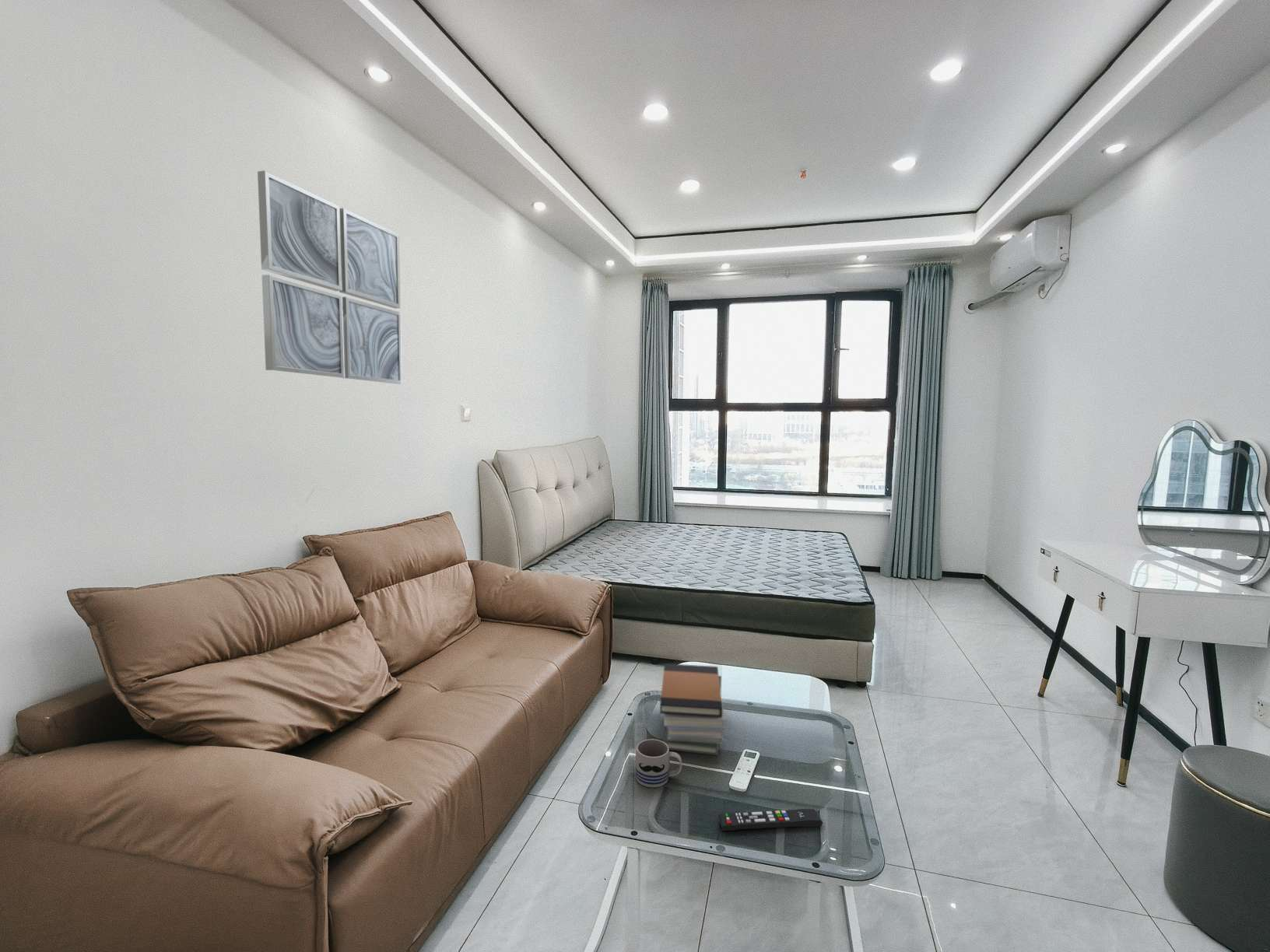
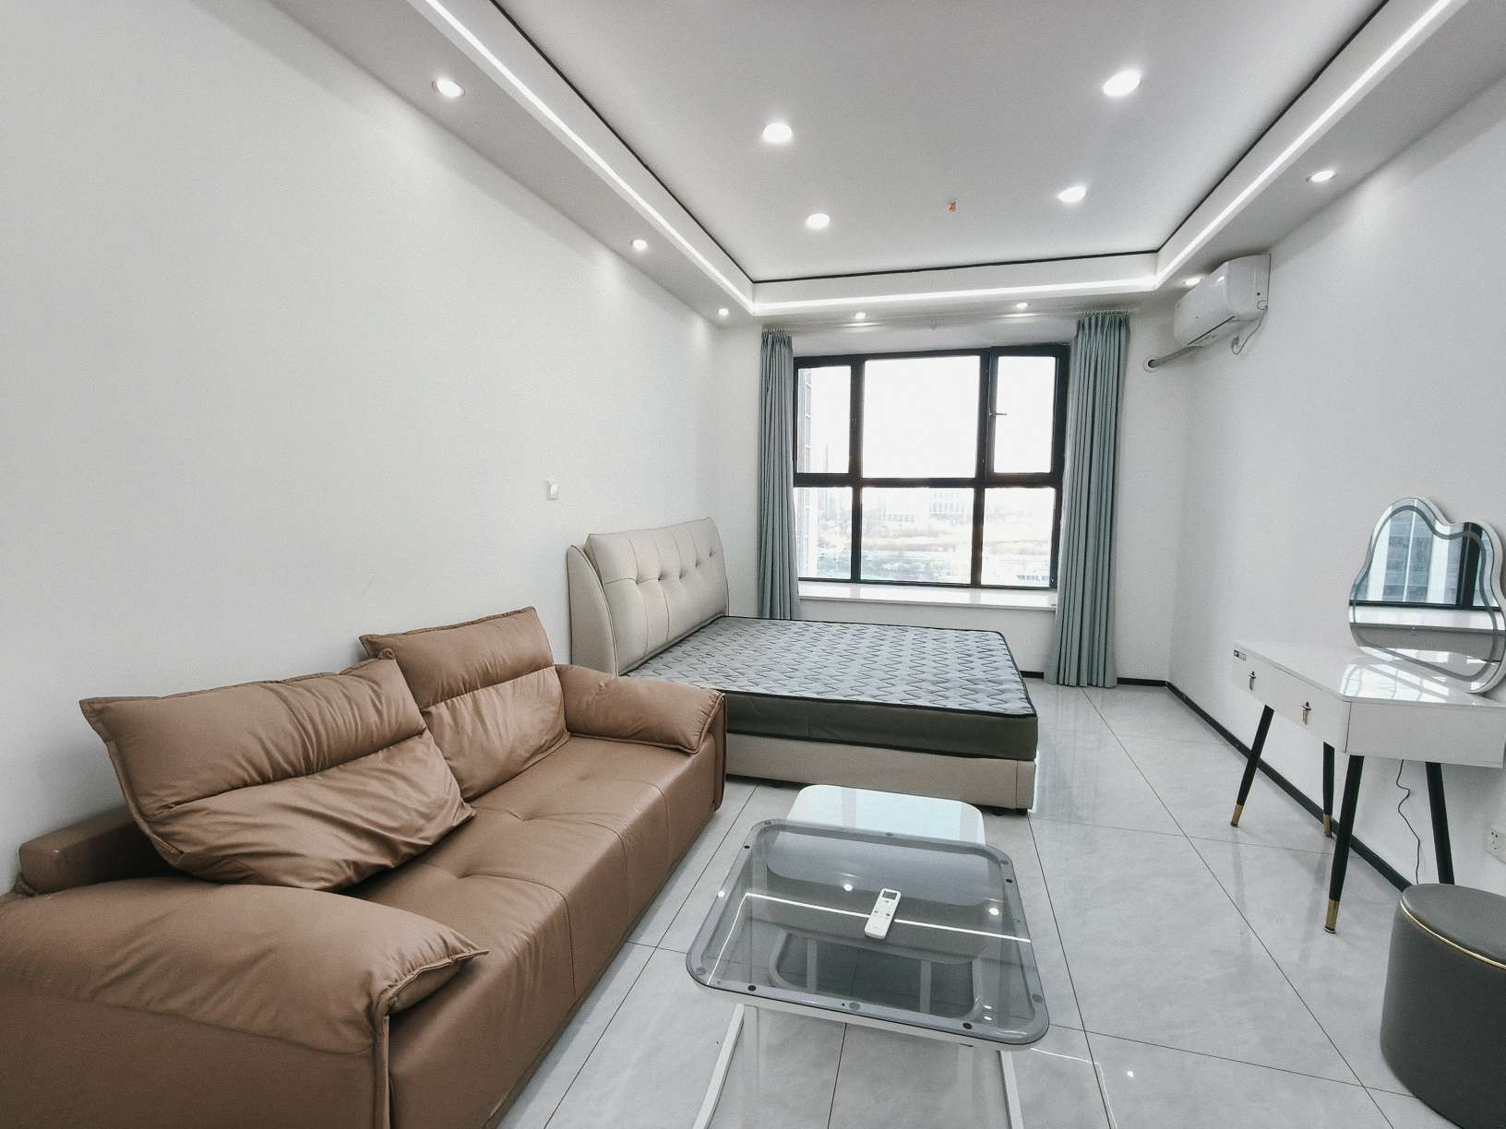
- wall art [257,170,403,385]
- mug [634,738,682,788]
- book stack [659,663,727,756]
- remote control [717,808,824,831]
